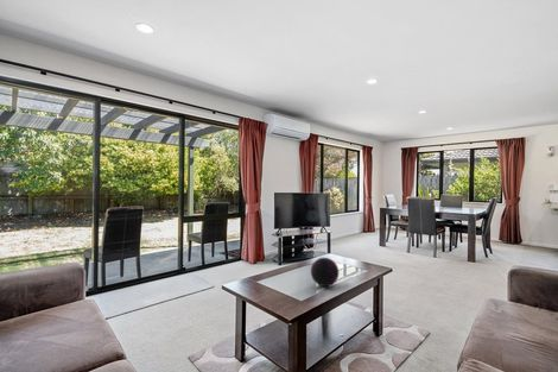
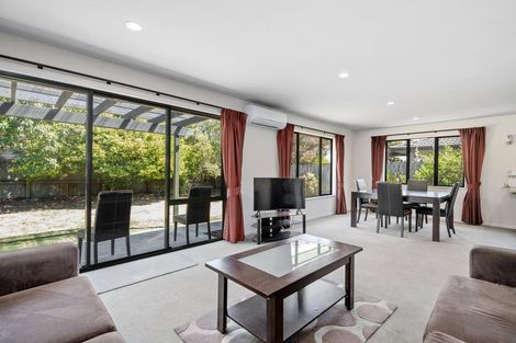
- decorative orb [310,257,340,288]
